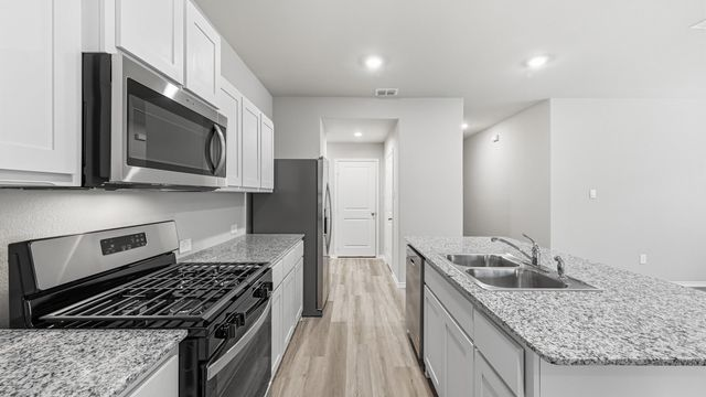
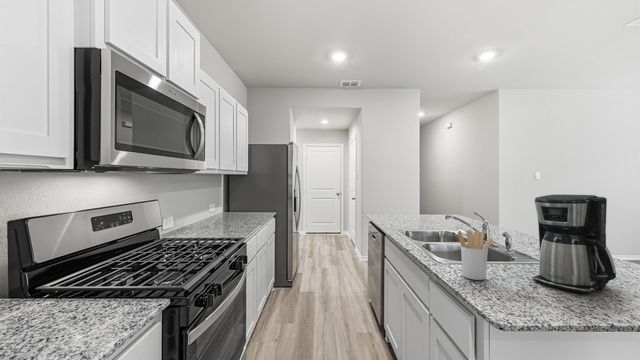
+ utensil holder [457,229,494,281]
+ coffee maker [532,194,617,294]
